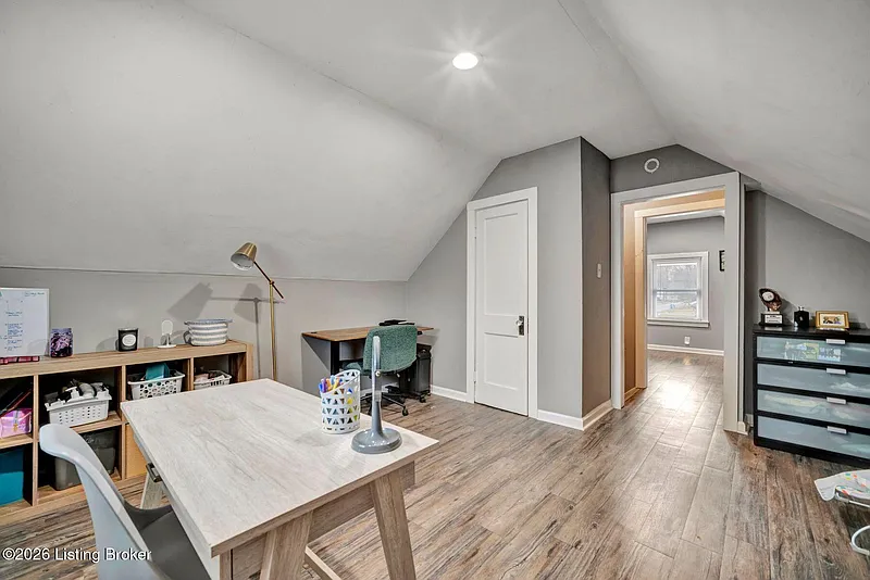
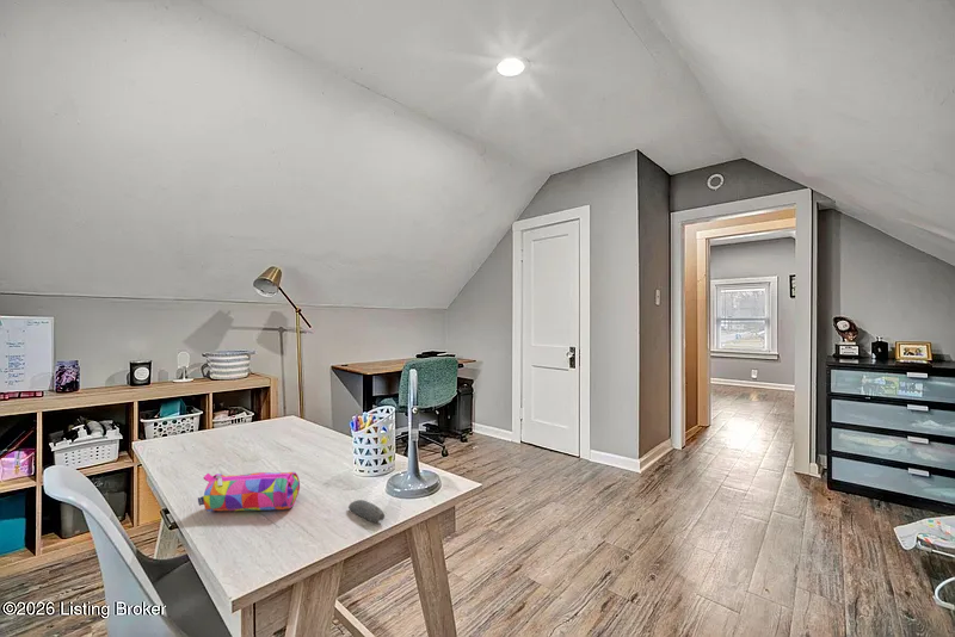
+ pencil case [197,471,301,513]
+ computer mouse [347,499,386,522]
